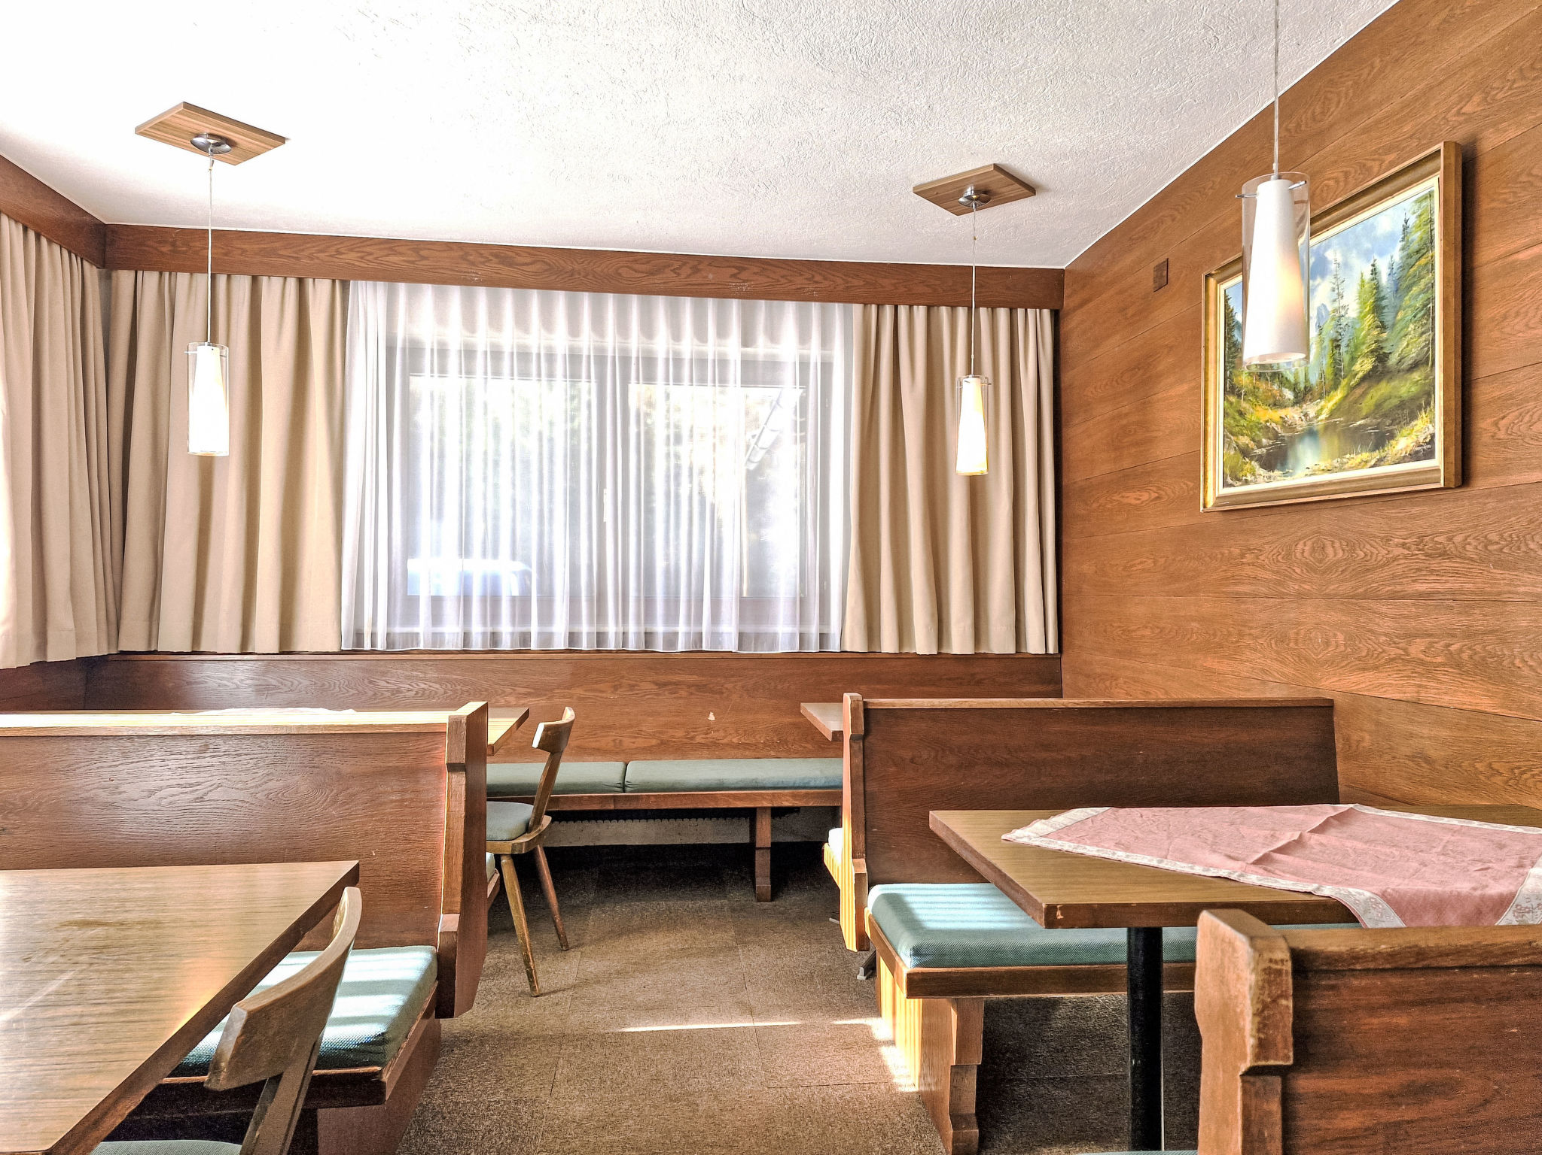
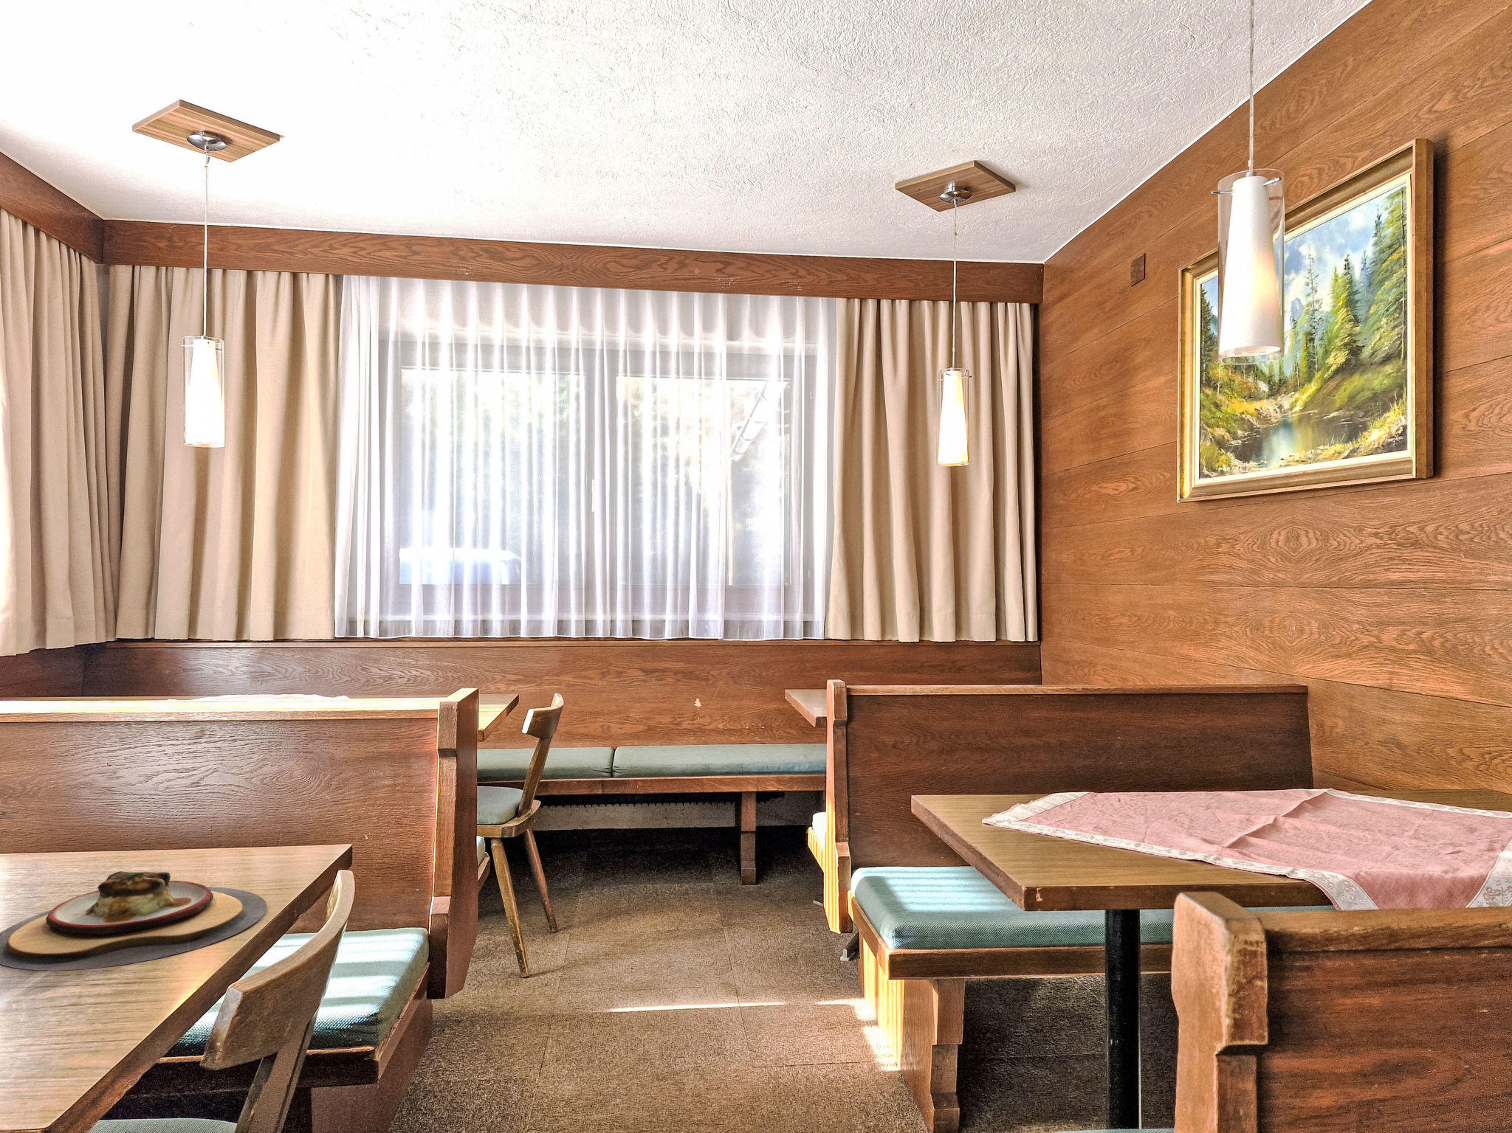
+ plate [0,870,267,971]
